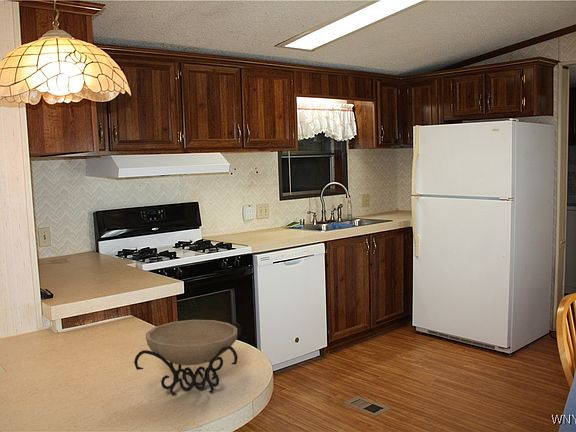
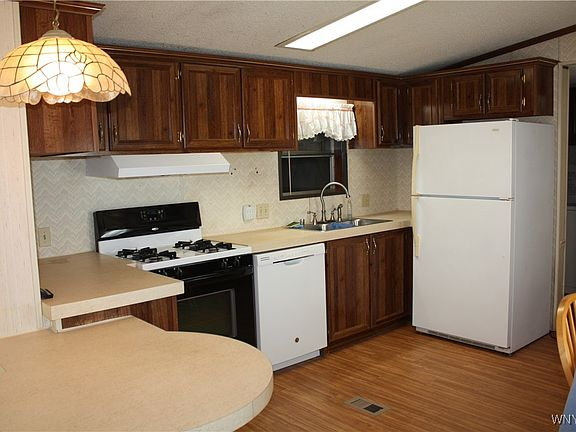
- decorative bowl [133,319,242,396]
